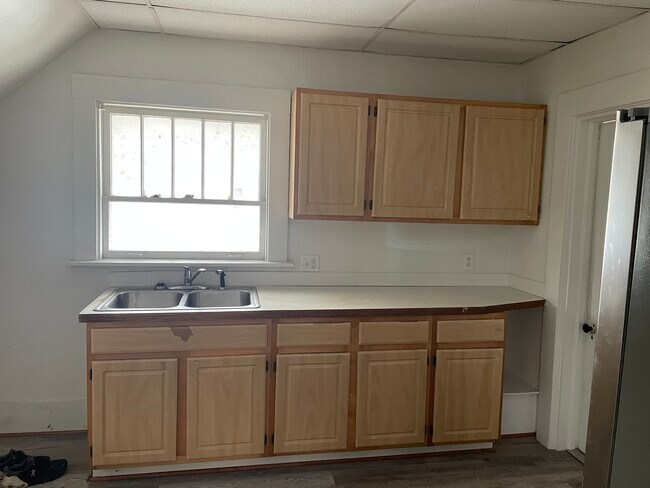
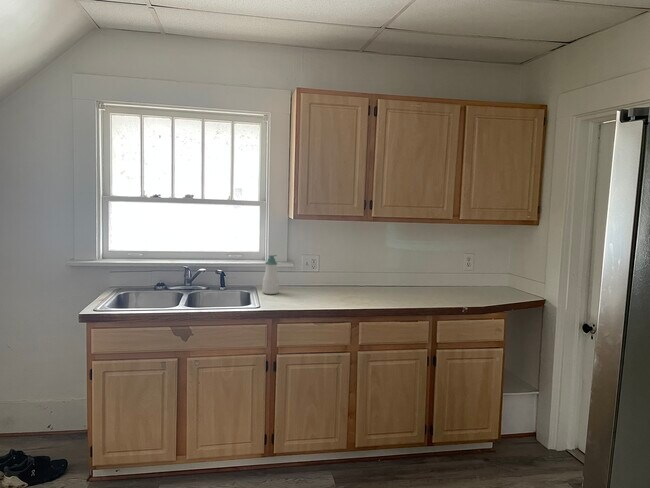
+ soap bottle [261,254,280,295]
